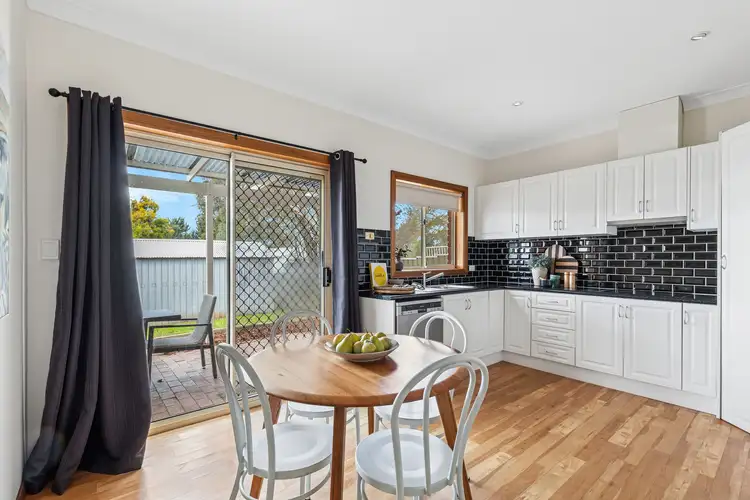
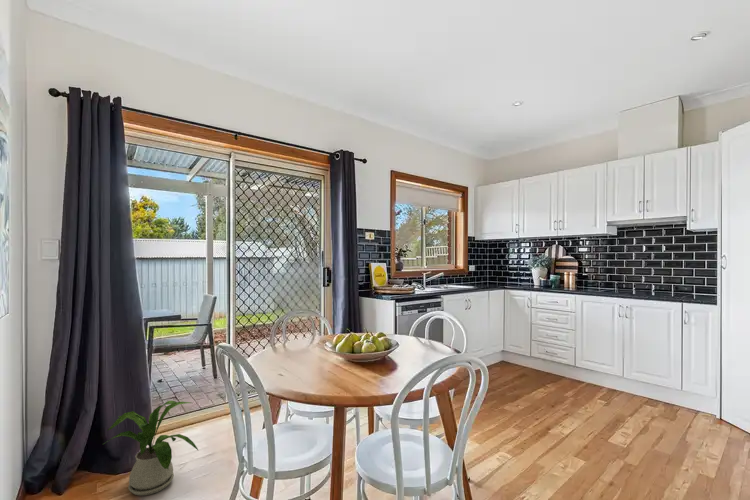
+ house plant [103,400,199,497]
